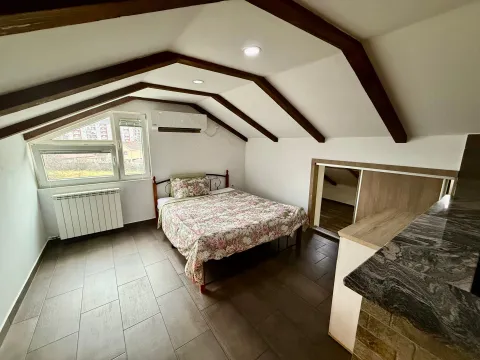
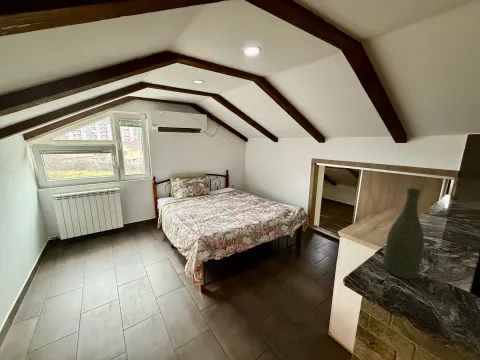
+ bottle [382,187,425,280]
